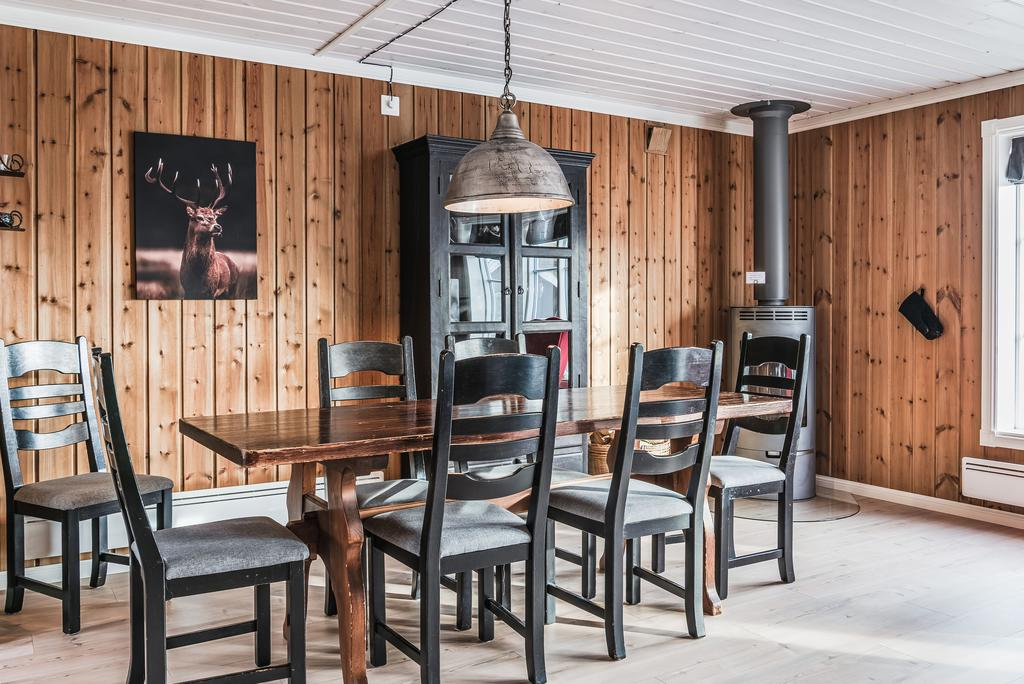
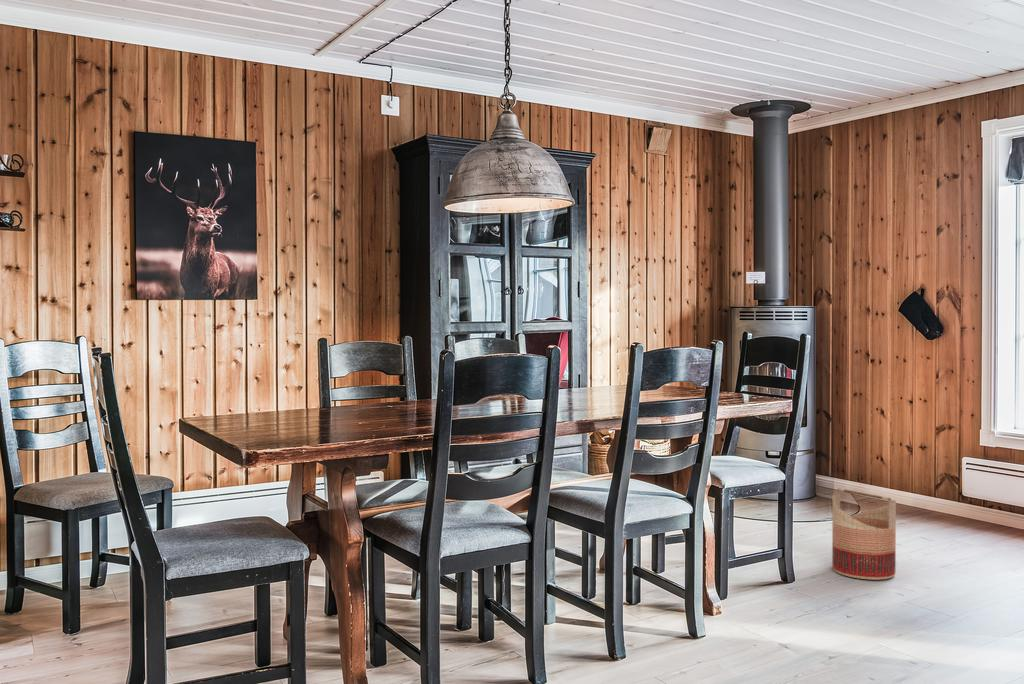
+ basket [831,487,897,581]
